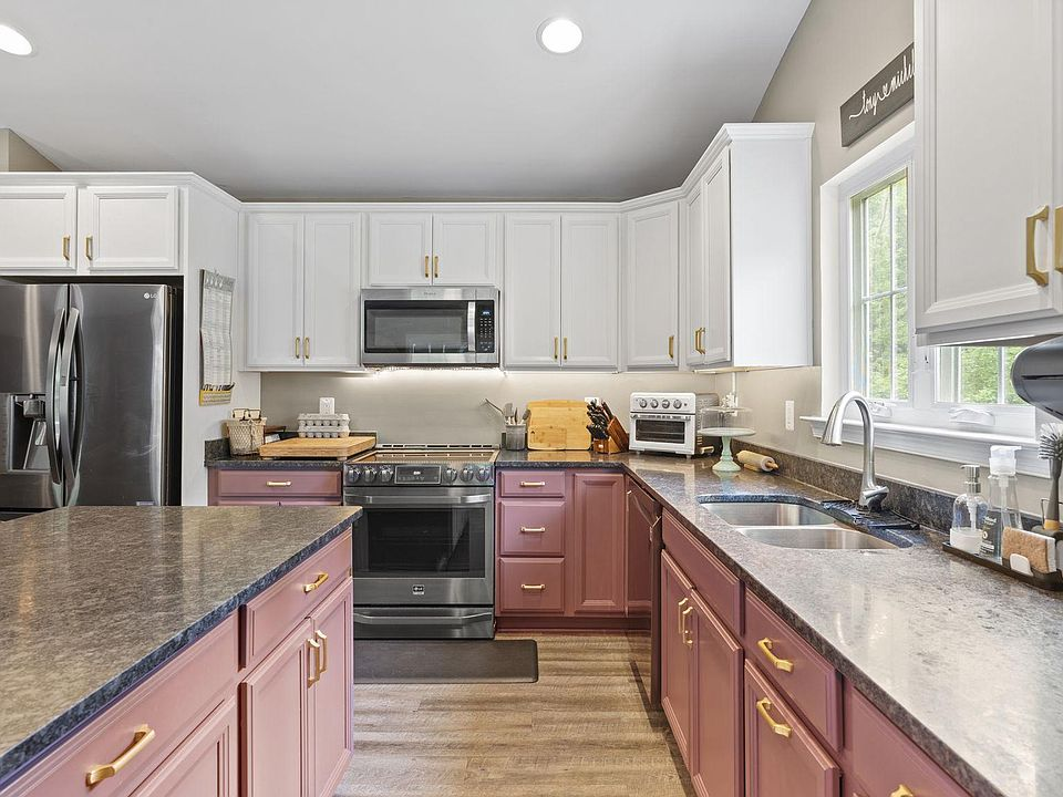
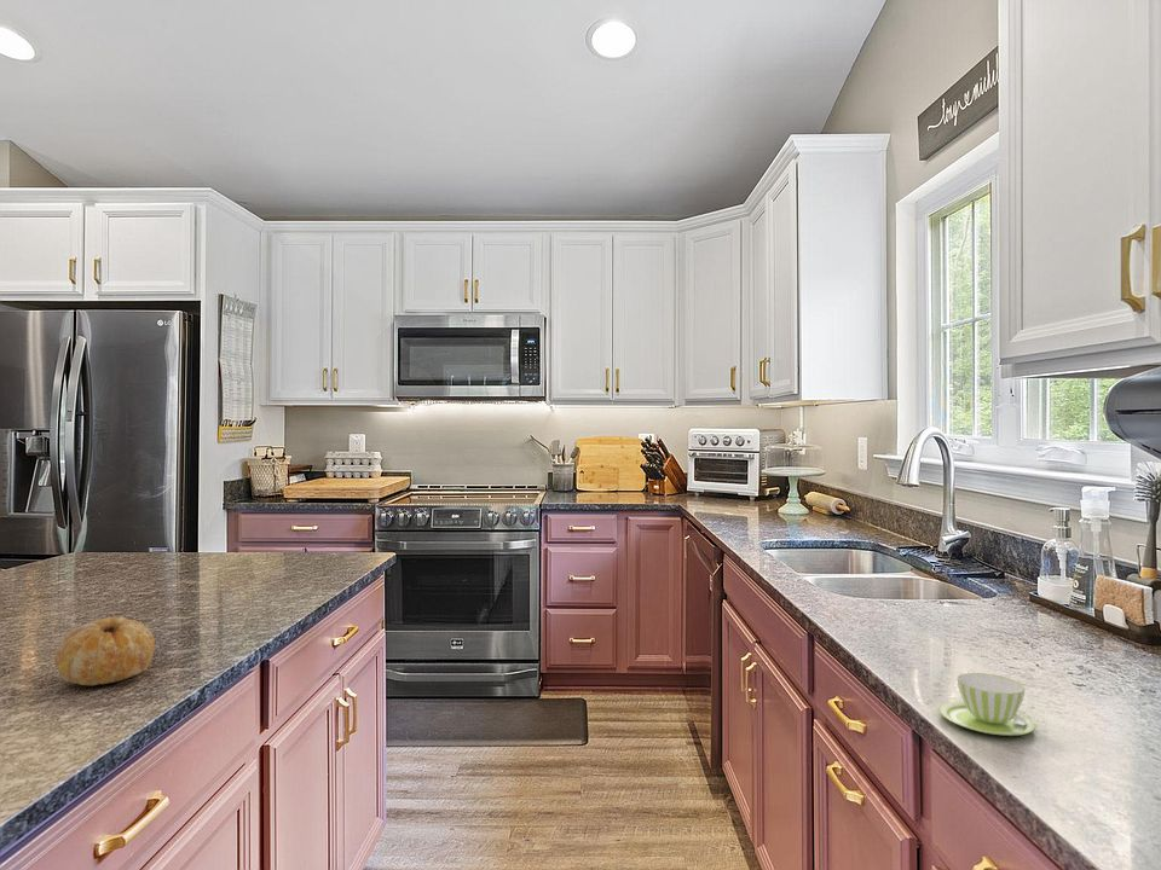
+ cup [938,672,1035,737]
+ fruit [53,616,156,686]
